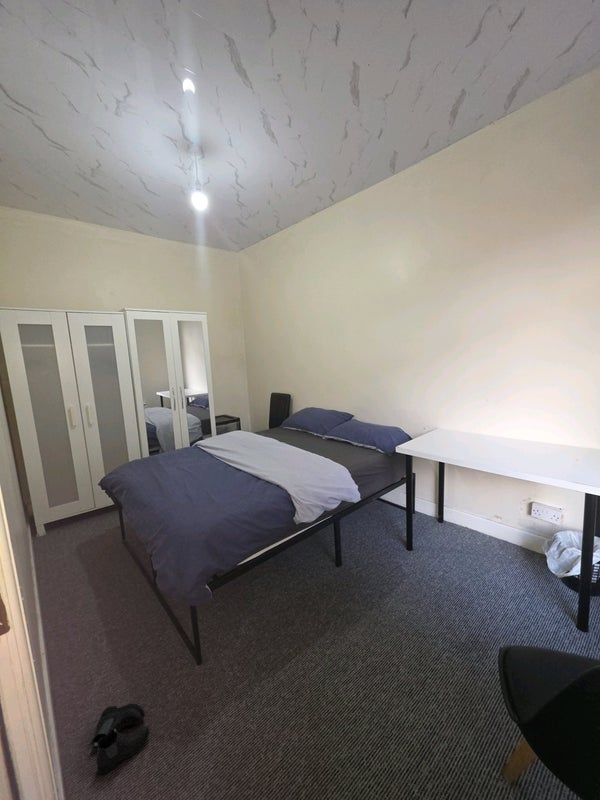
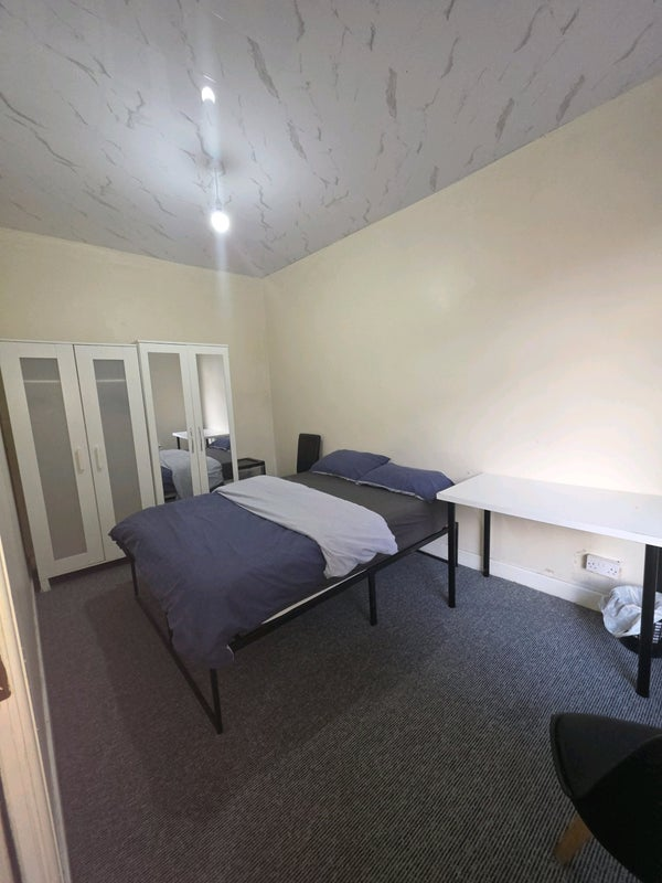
- boots [87,703,150,775]
